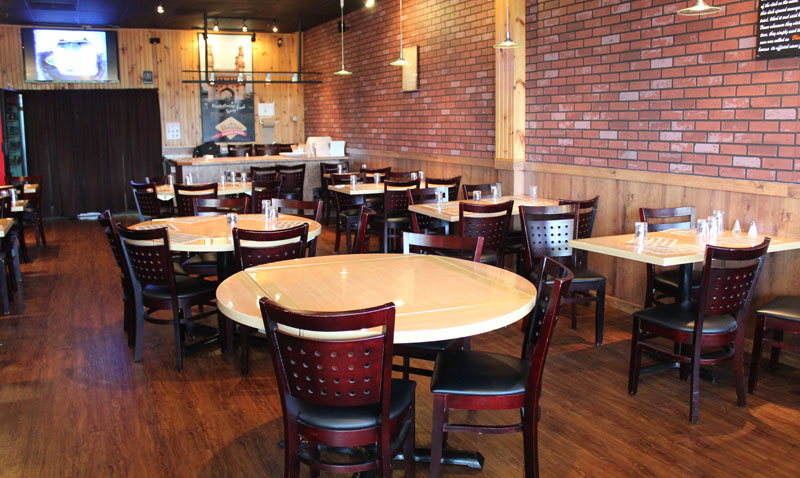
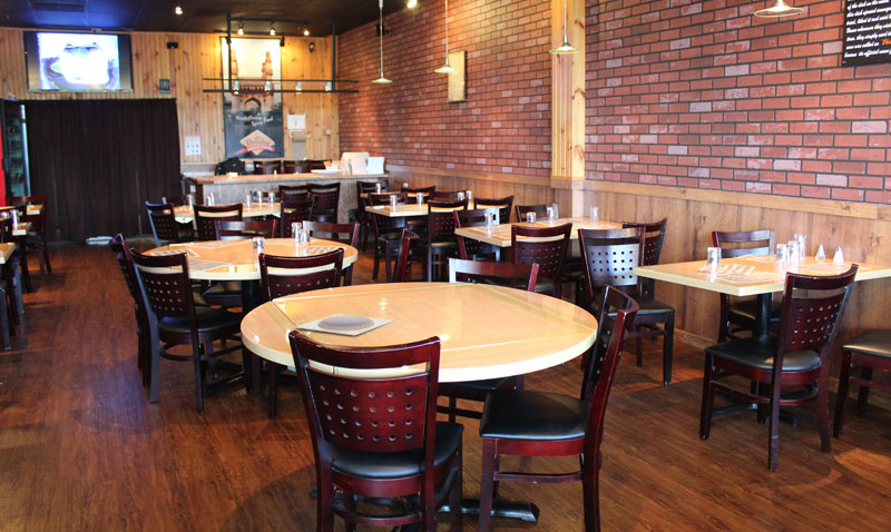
+ plate [295,313,395,336]
